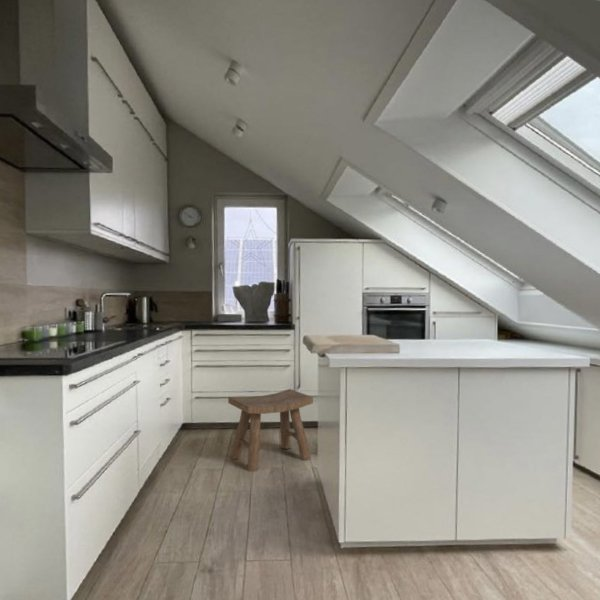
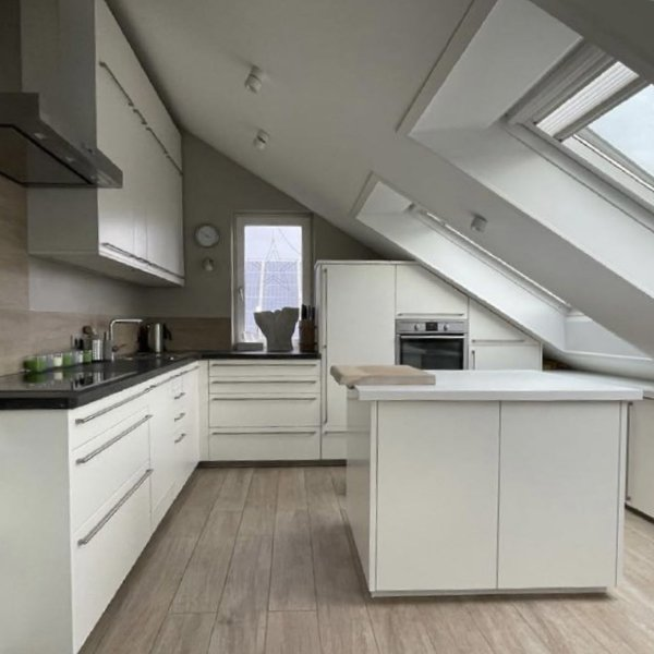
- stool [227,388,314,473]
